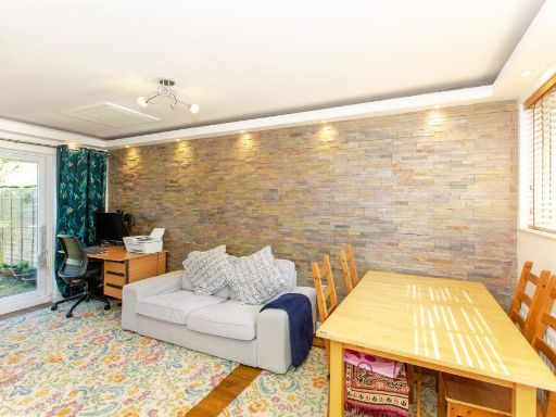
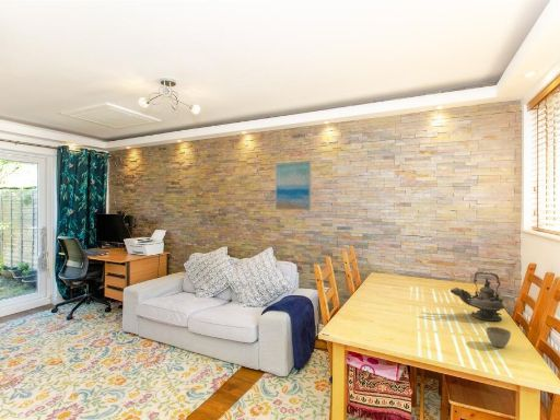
+ wall art [275,160,313,211]
+ teapot [450,270,505,323]
+ flower pot [485,326,512,349]
